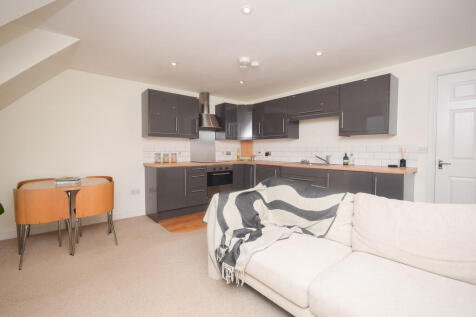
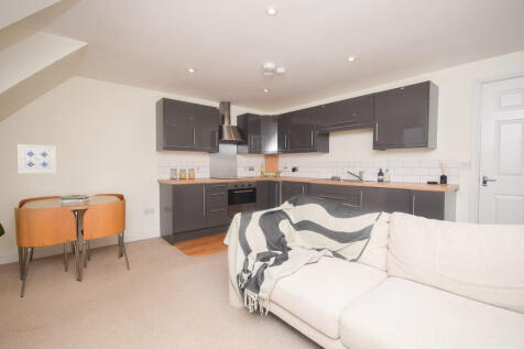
+ wall art [17,143,57,174]
